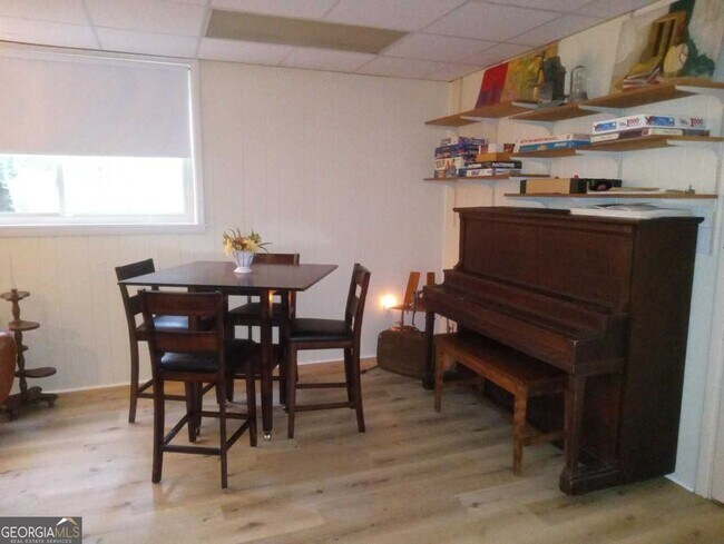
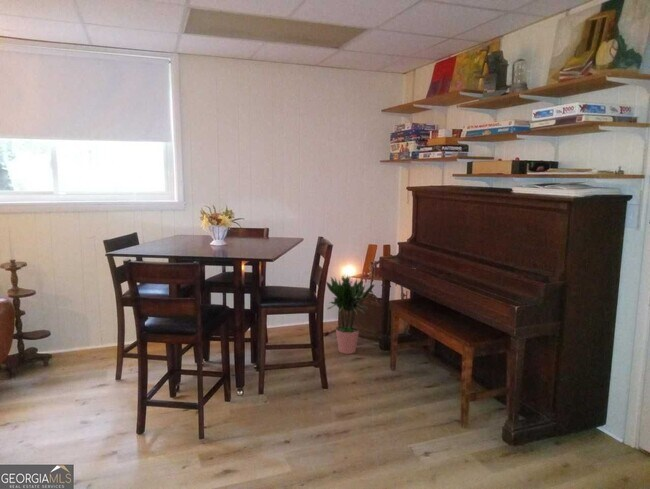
+ potted plant [325,274,376,355]
